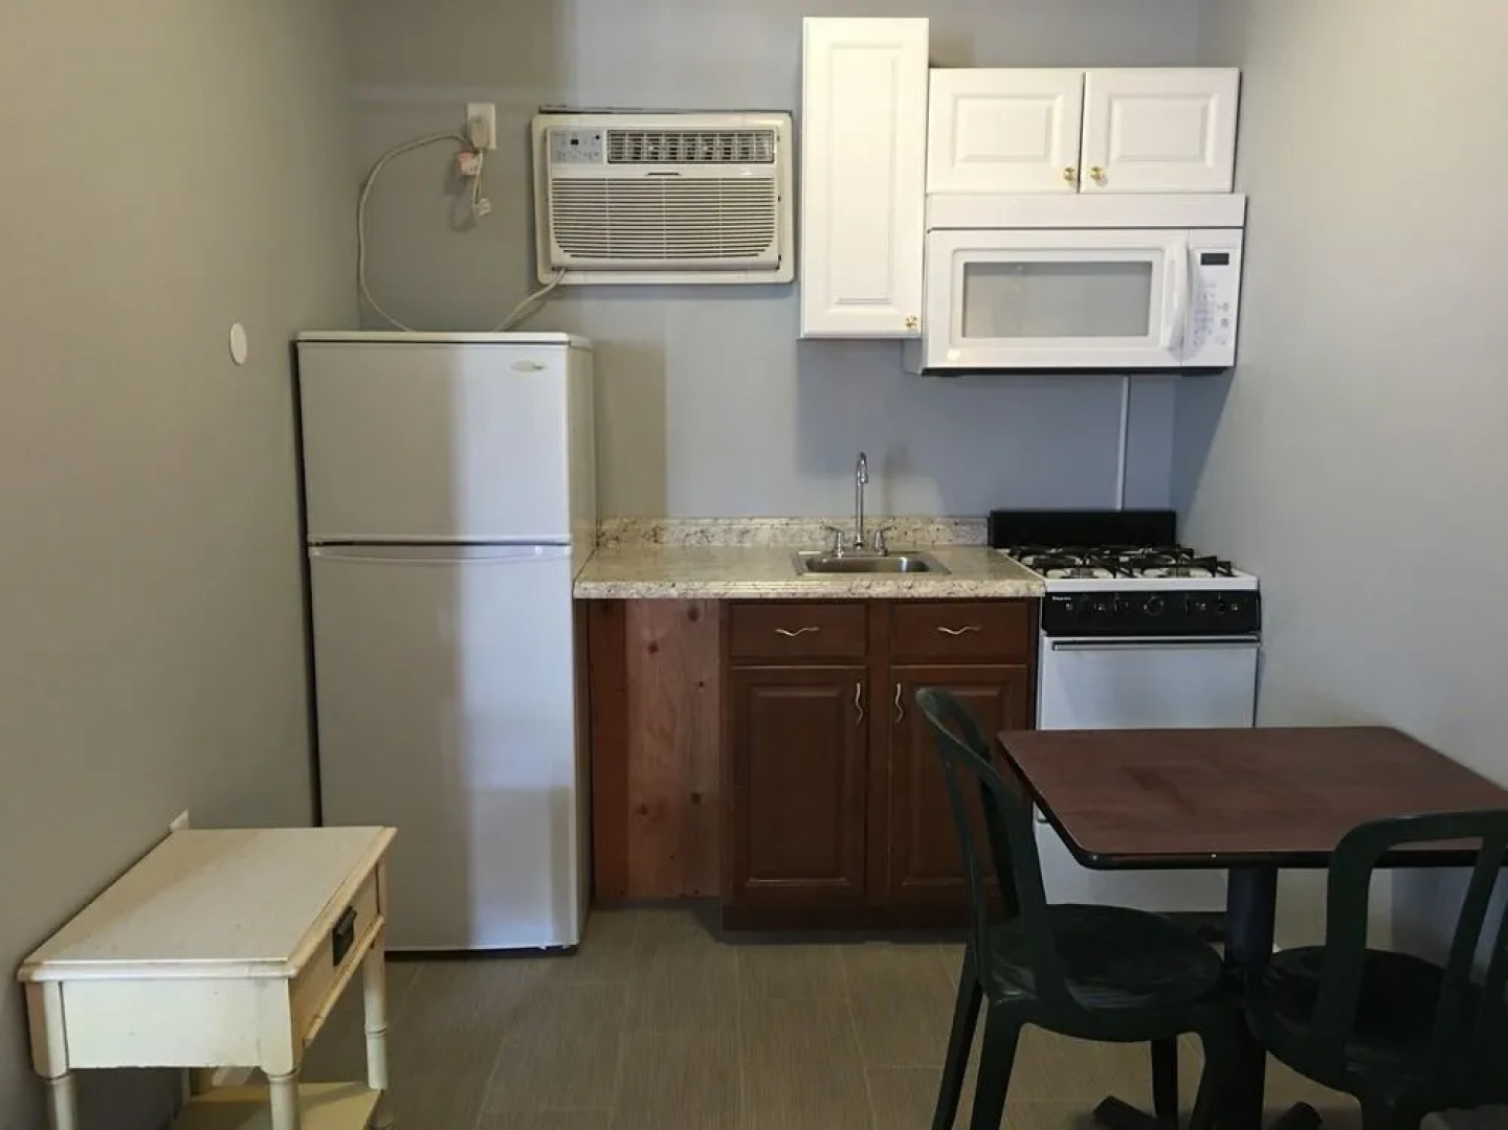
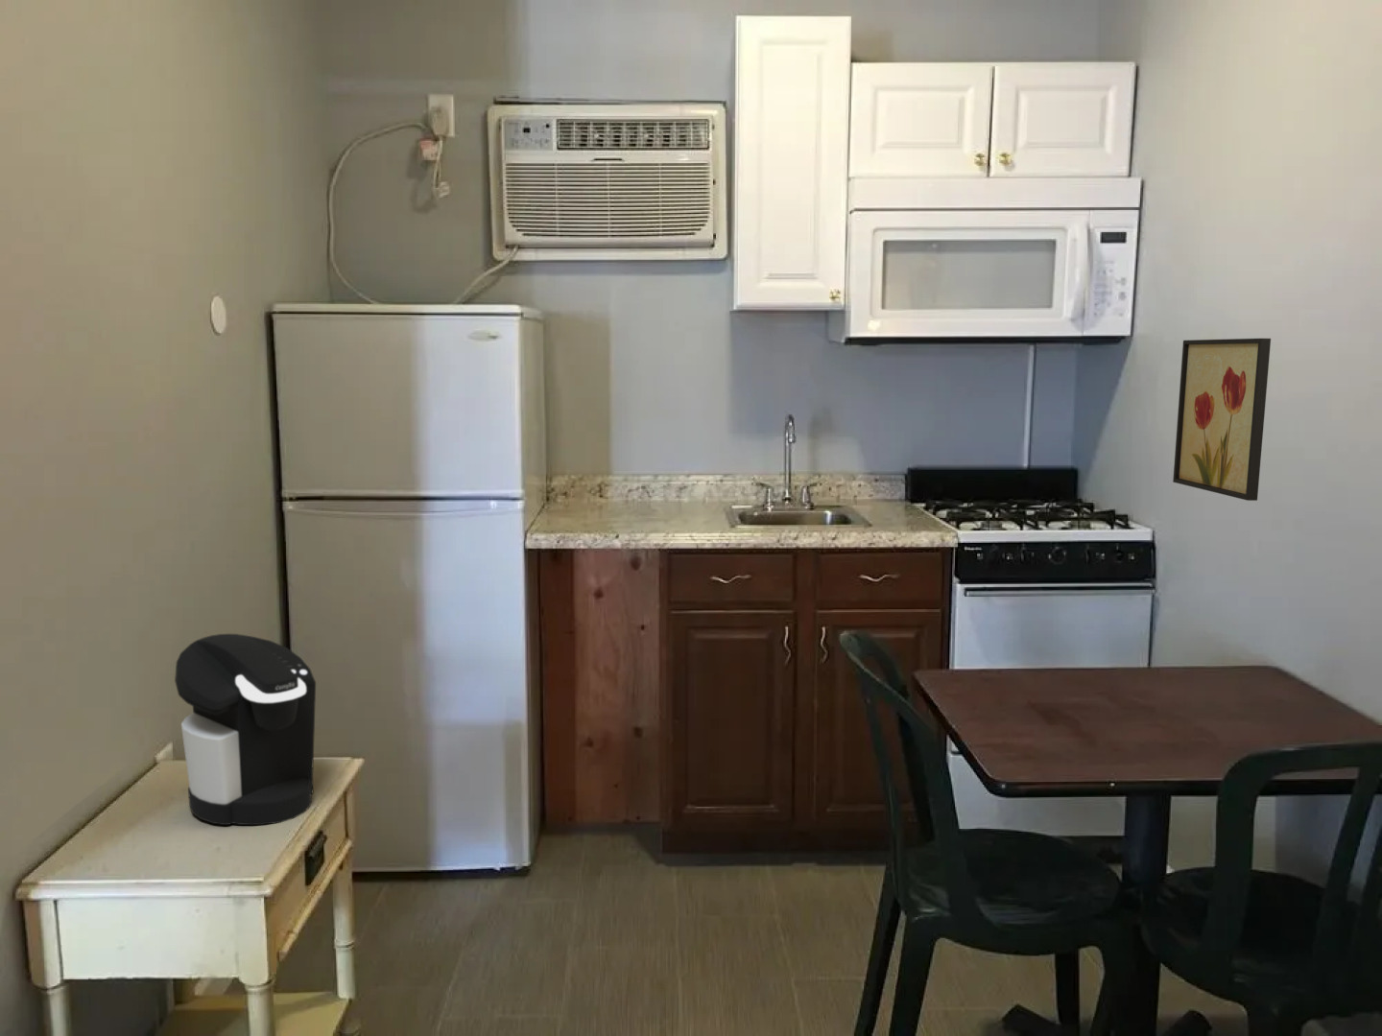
+ coffee maker [174,633,317,826]
+ wall art [1172,337,1272,502]
